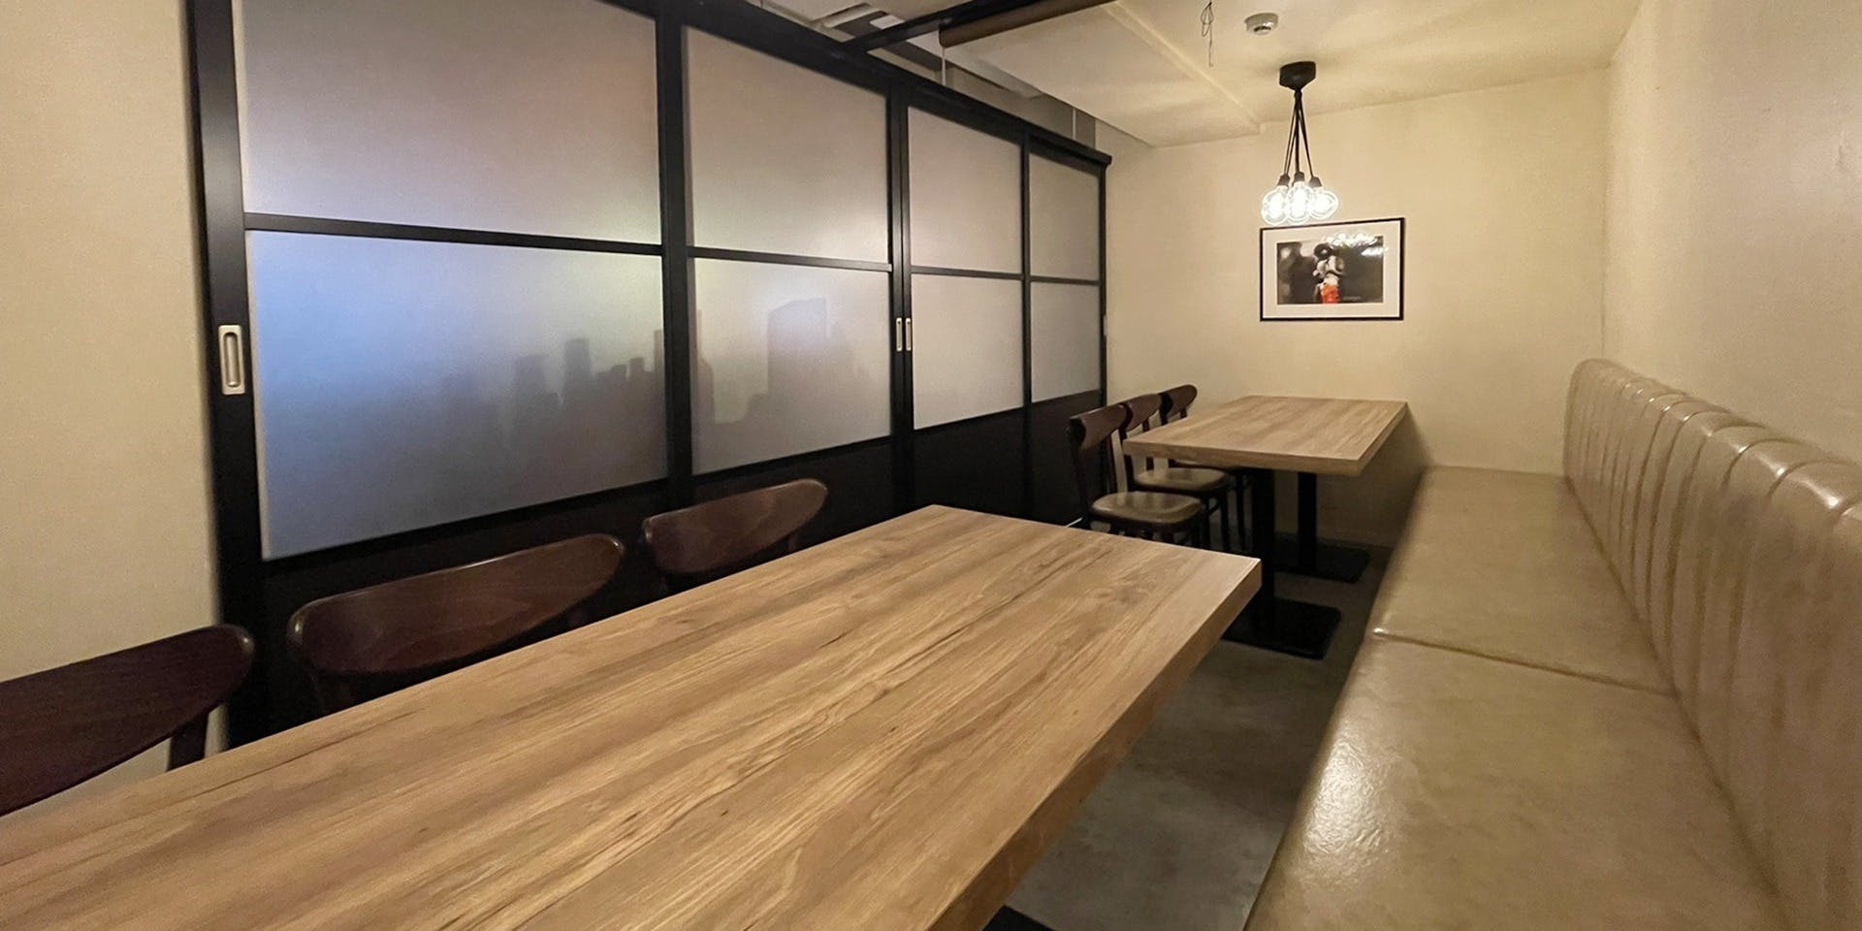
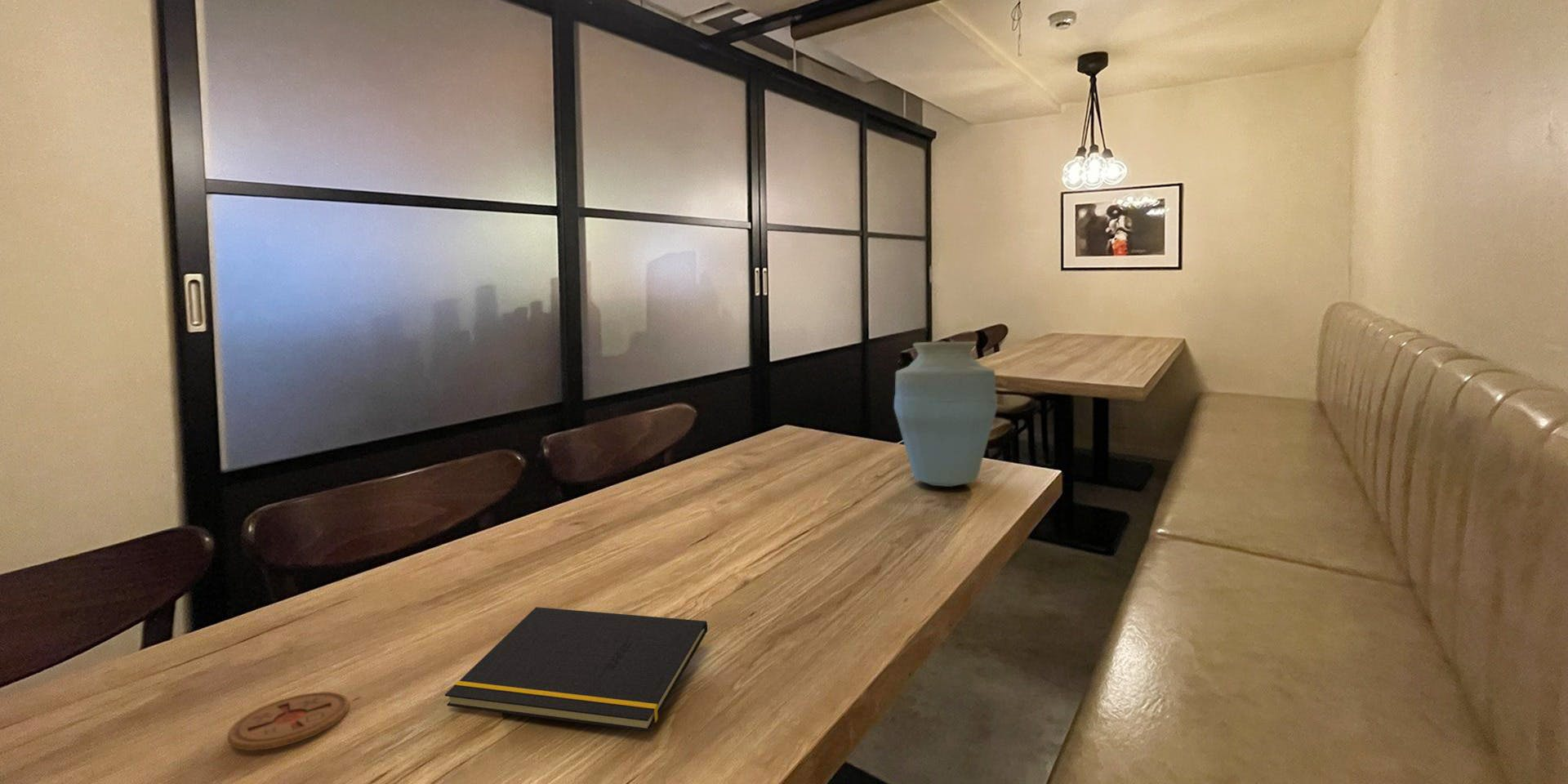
+ vase [893,341,998,488]
+ notepad [444,606,708,733]
+ coaster [227,691,350,751]
